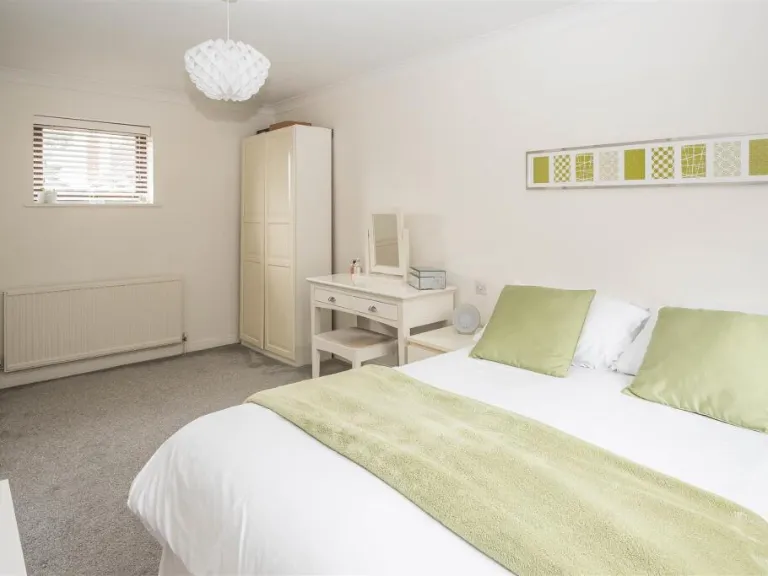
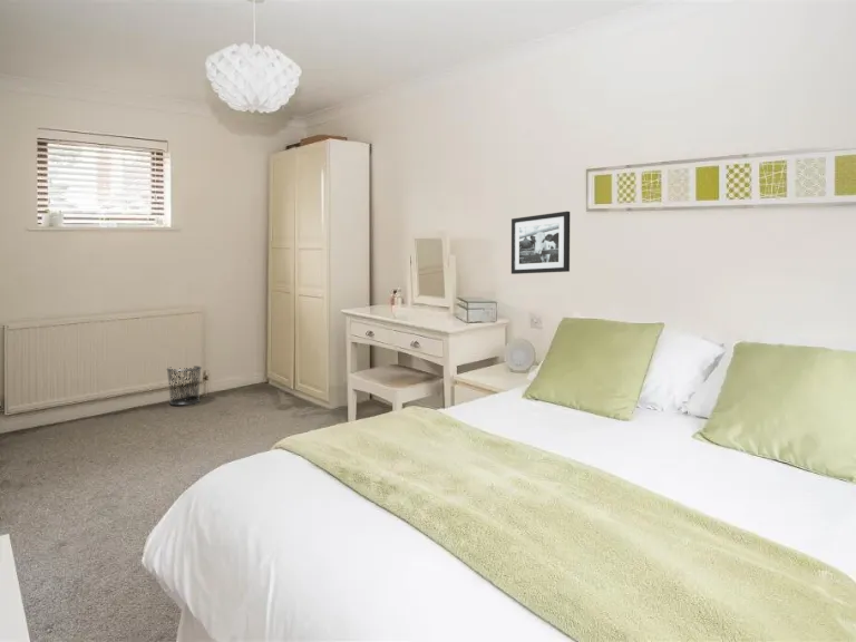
+ waste bin [165,364,203,406]
+ picture frame [510,211,571,275]
